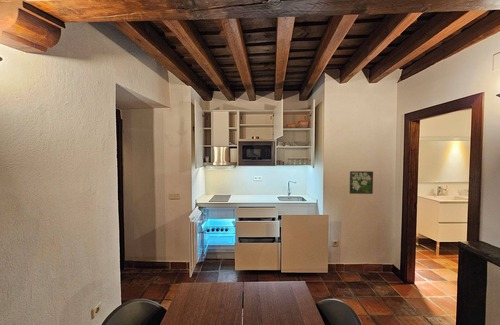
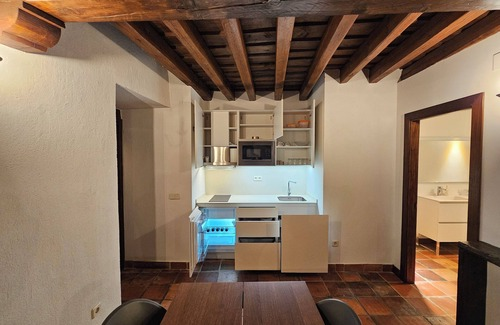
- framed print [349,170,374,195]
